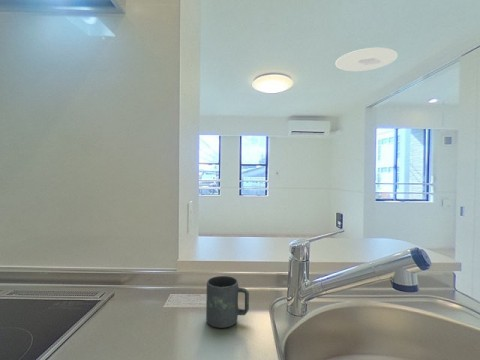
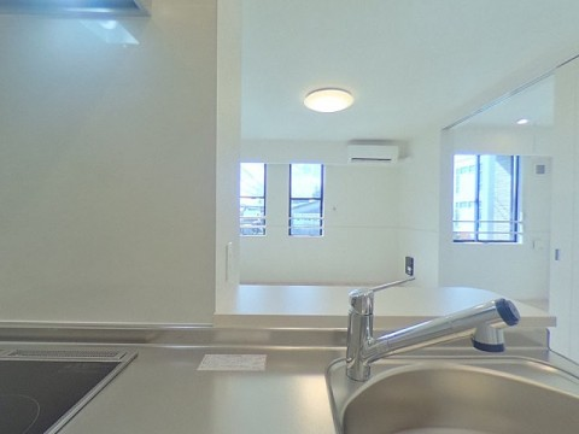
- ceiling light [334,47,399,72]
- mug [205,275,250,329]
